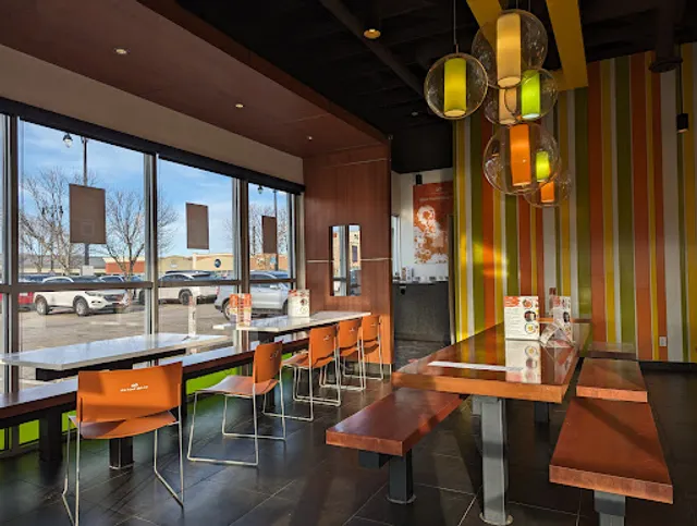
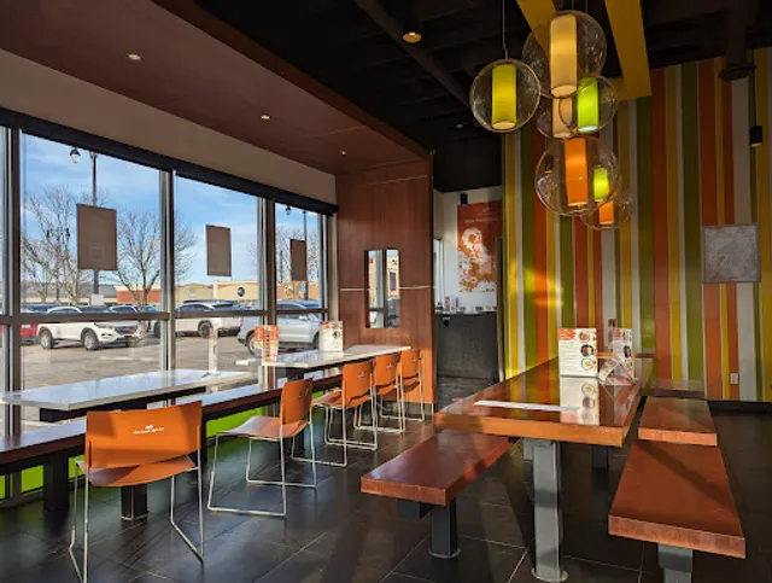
+ wall art [700,221,762,285]
